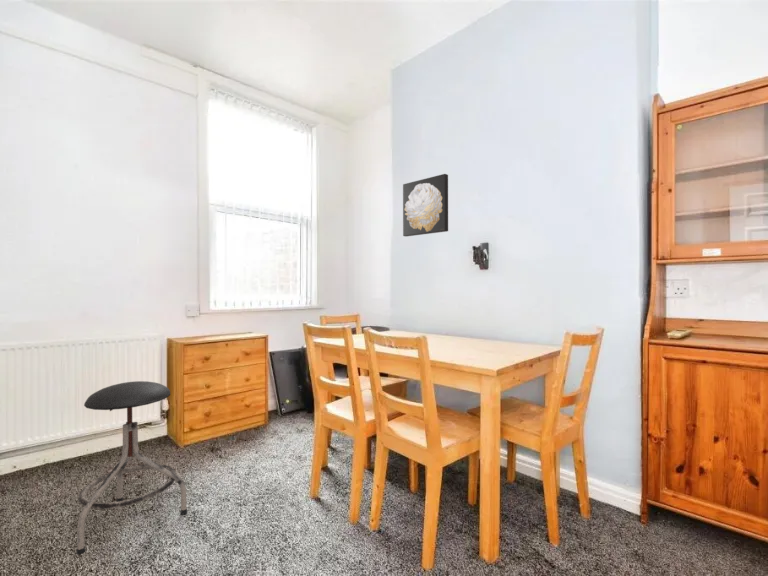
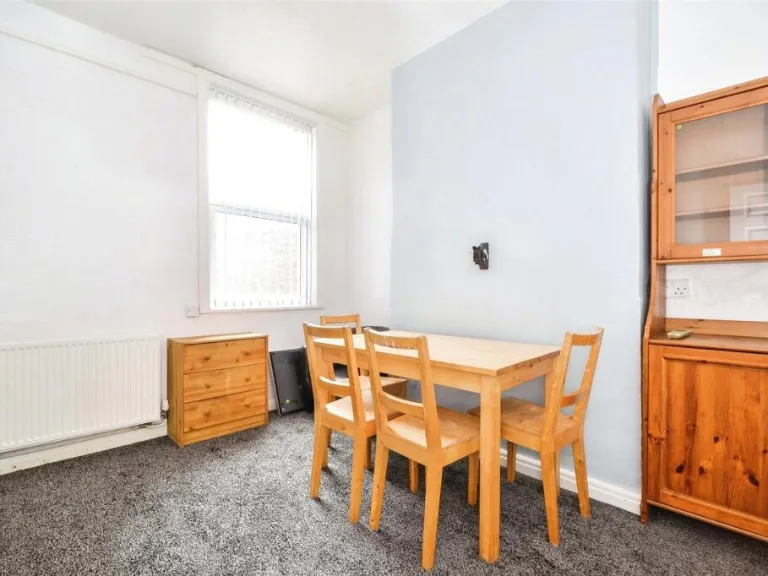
- wall art [402,173,449,237]
- stool [76,380,188,555]
